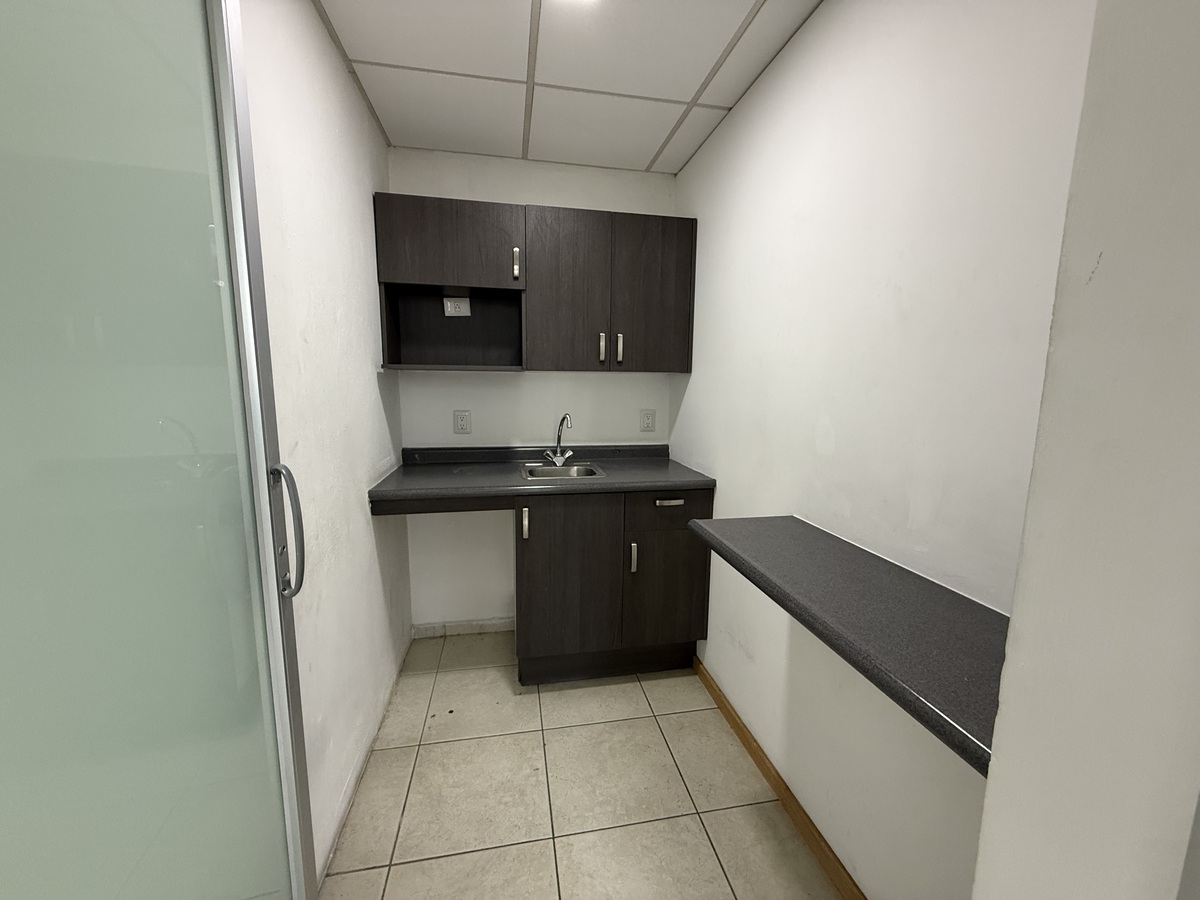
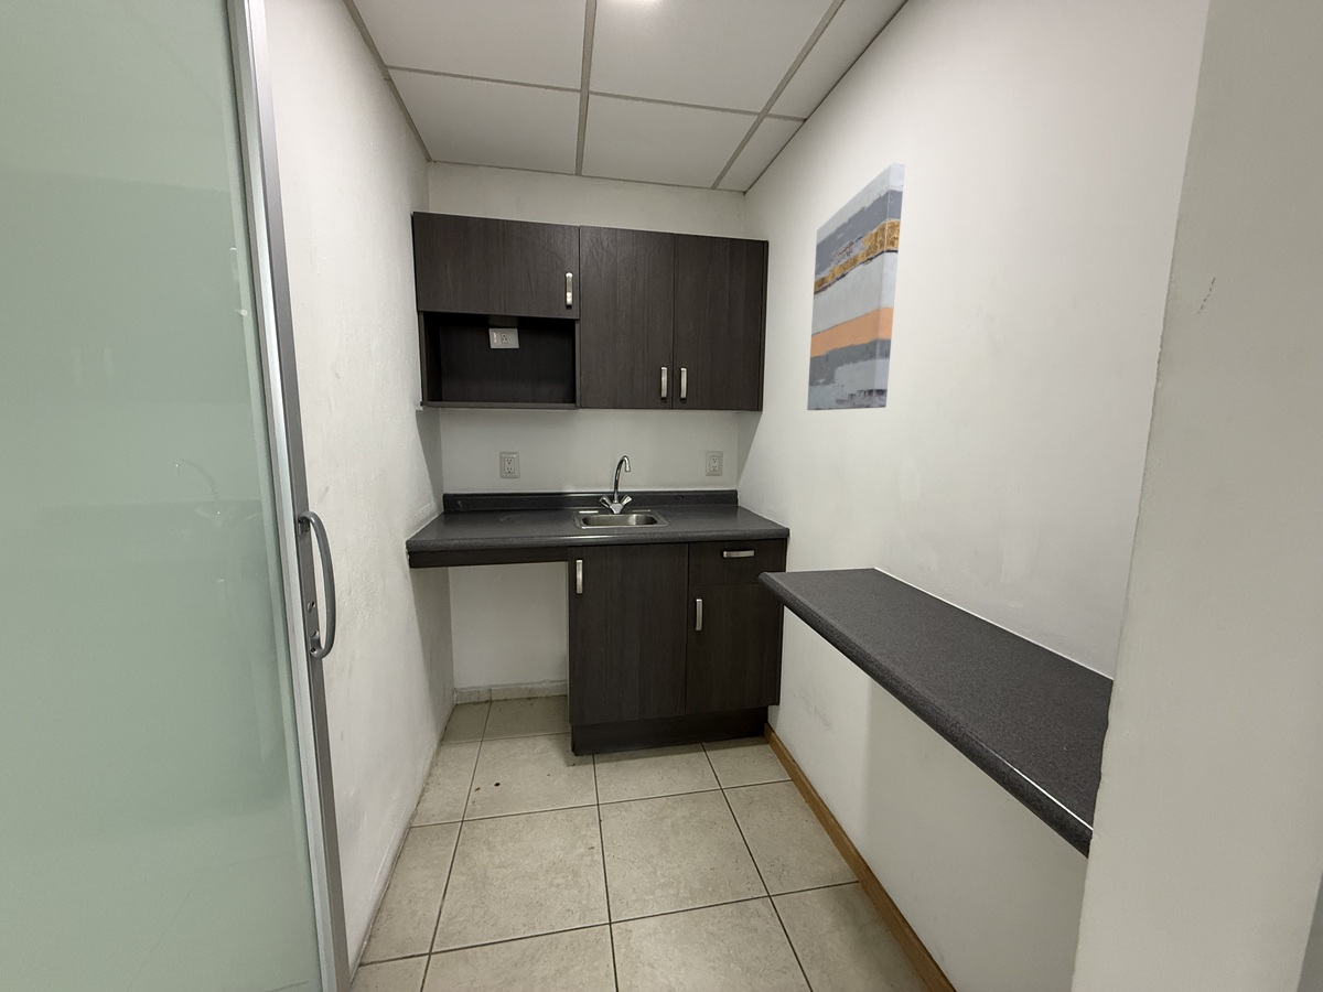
+ wall art [806,162,906,411]
